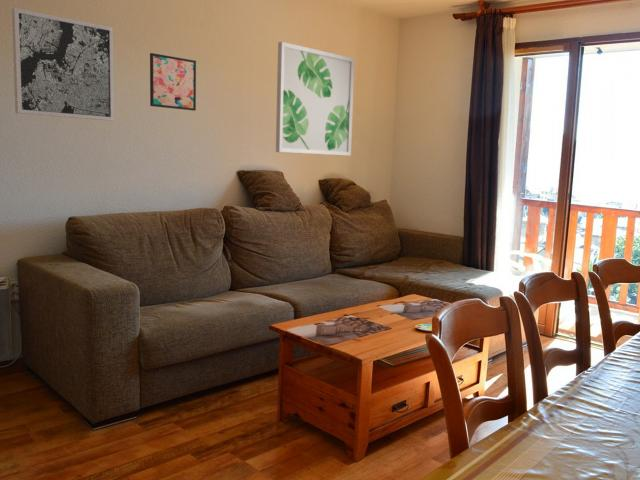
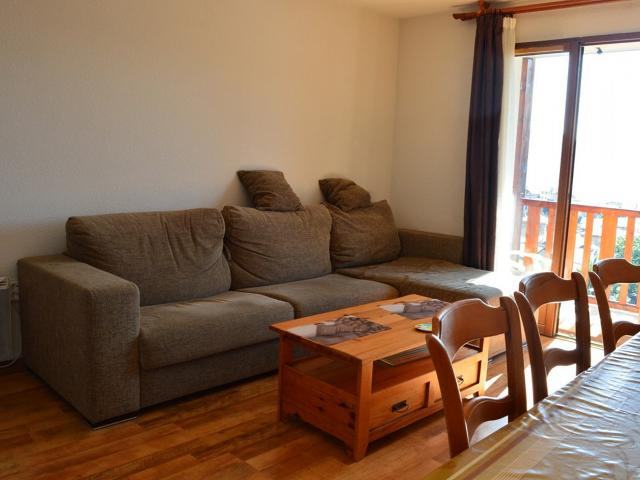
- wall art [275,41,356,157]
- wall art [11,7,115,122]
- wall art [149,52,197,112]
